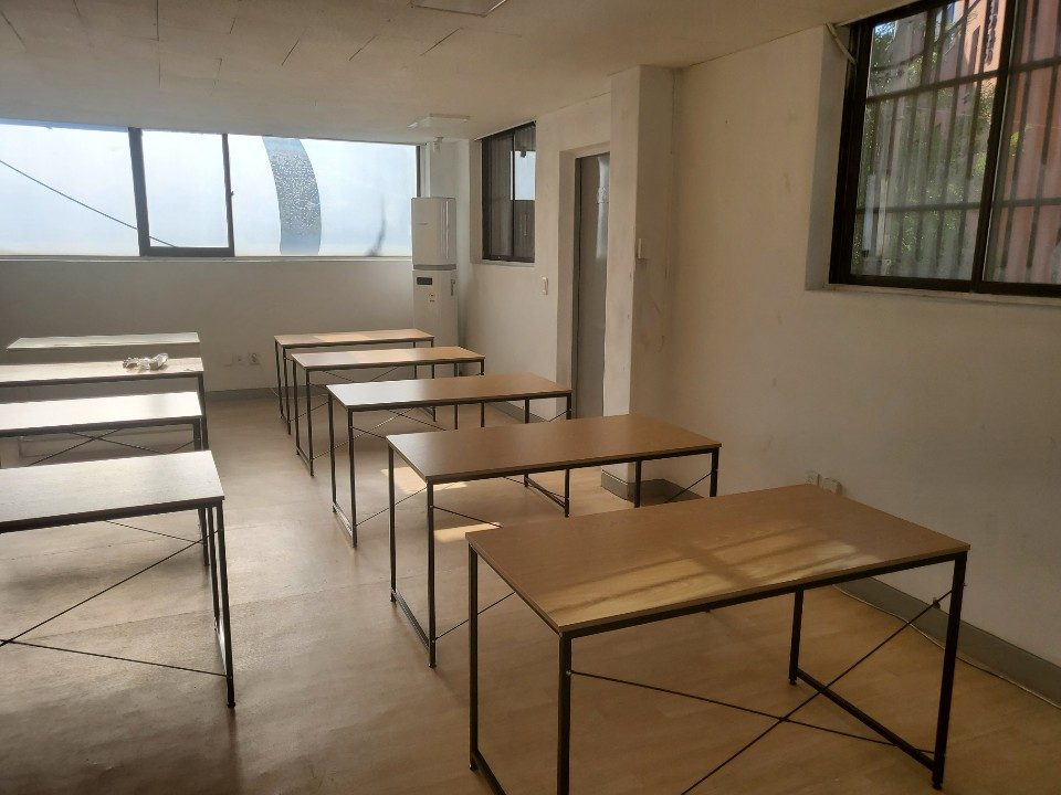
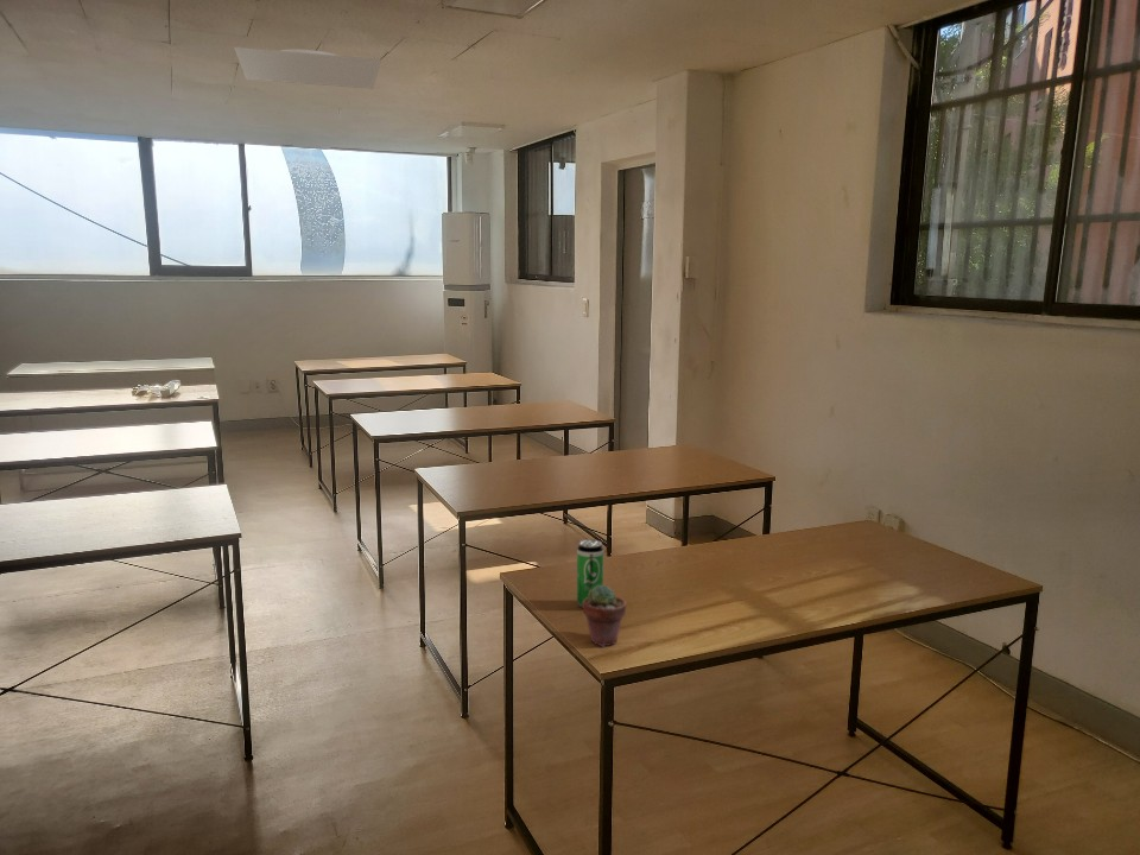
+ beverage can [576,538,604,609]
+ ceiling light [233,46,382,90]
+ potted succulent [582,583,627,647]
